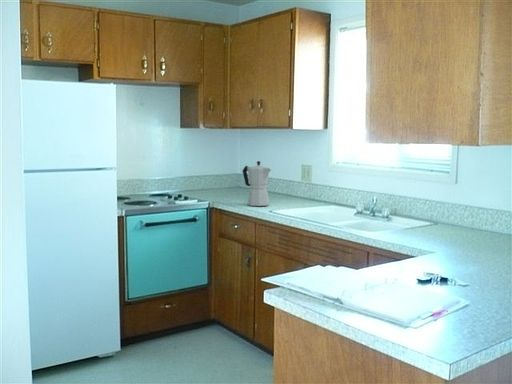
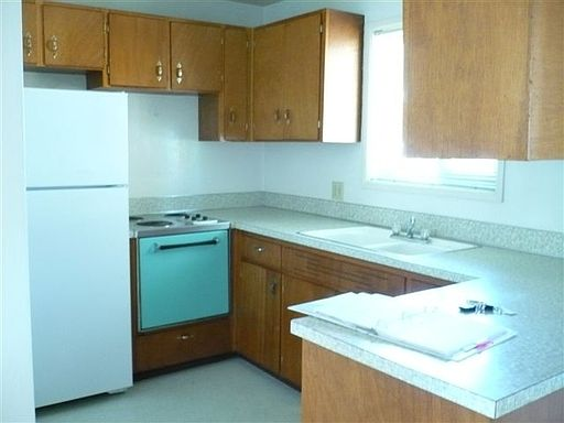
- moka pot [241,160,273,207]
